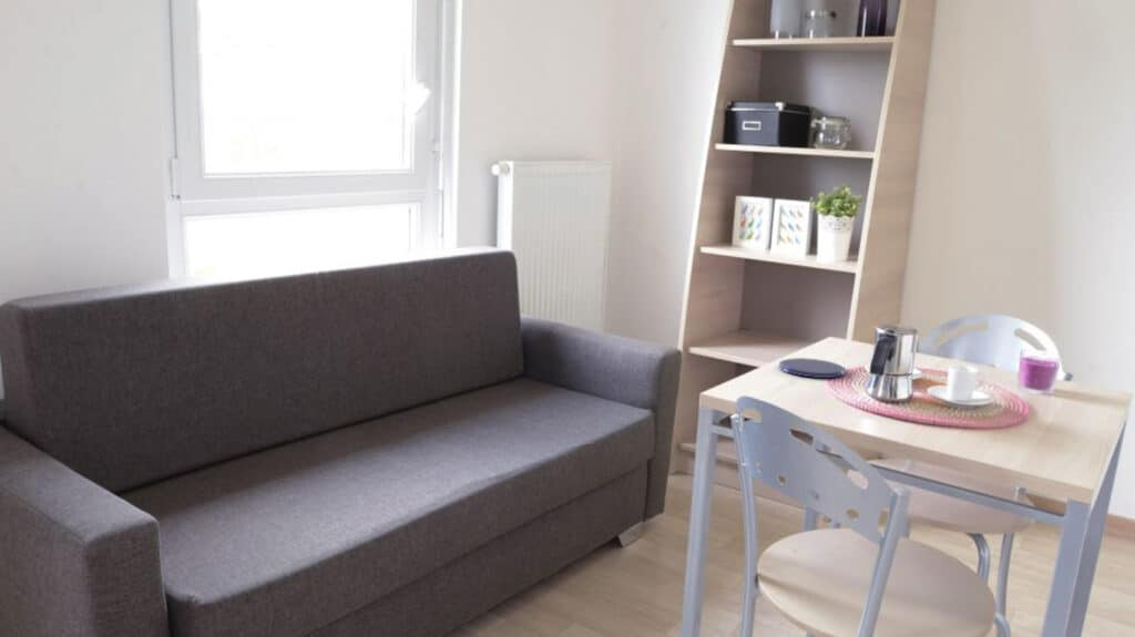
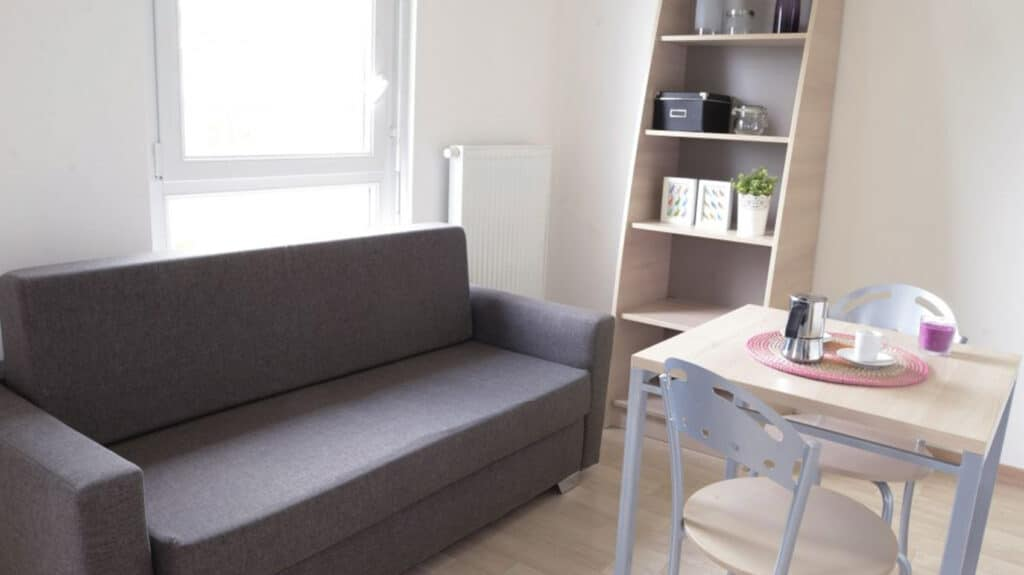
- saucer [778,357,847,379]
